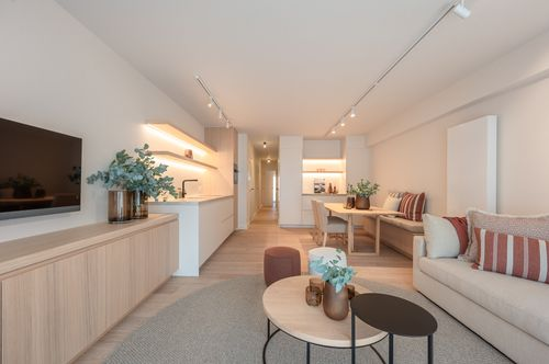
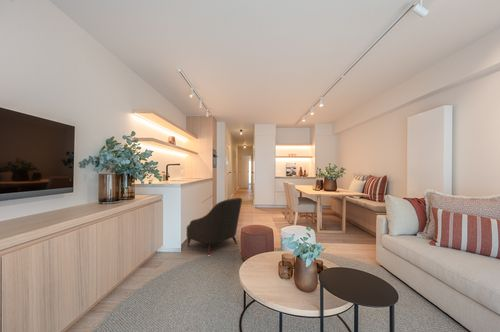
+ leather [186,197,243,254]
